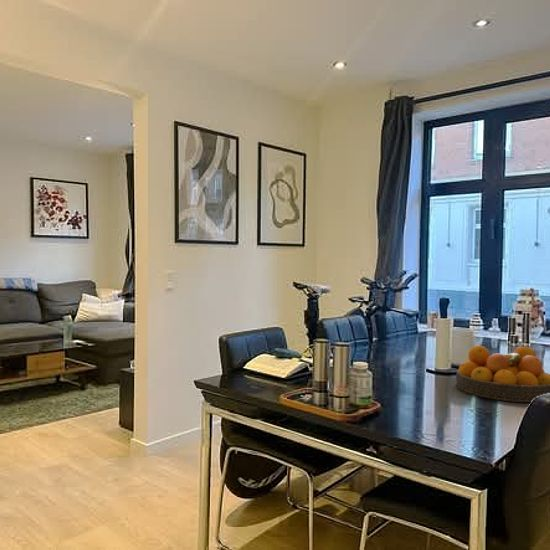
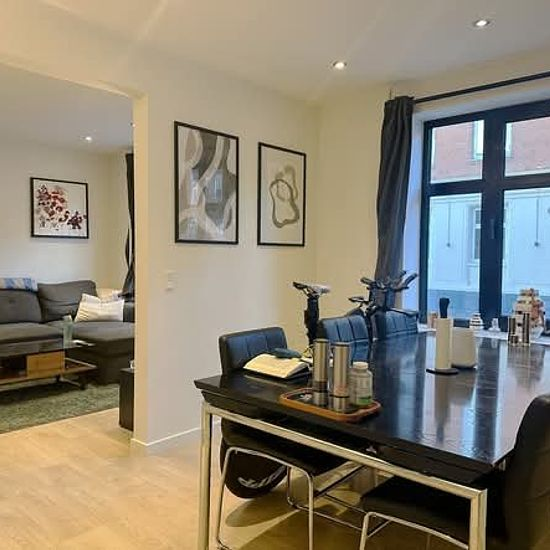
- fruit bowl [455,344,550,403]
